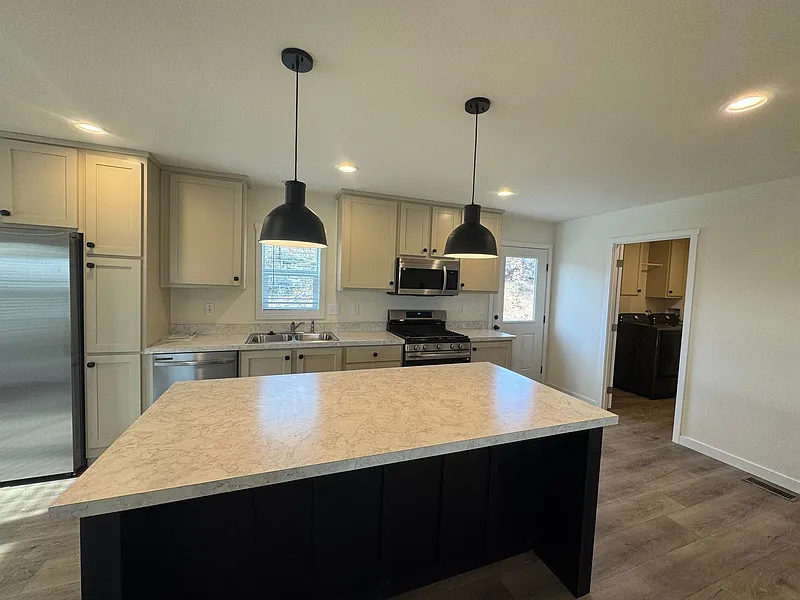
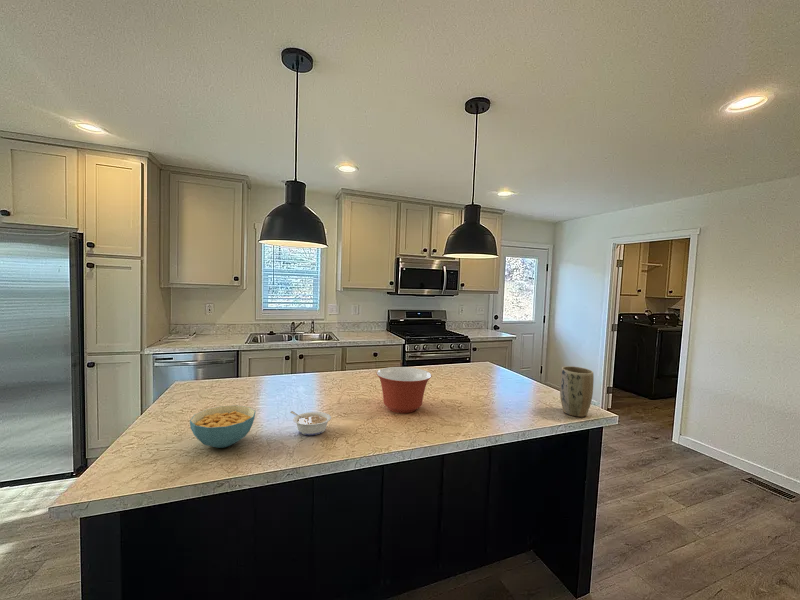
+ mixing bowl [376,366,433,414]
+ cereal bowl [189,404,256,449]
+ legume [289,410,332,436]
+ plant pot [559,365,595,418]
